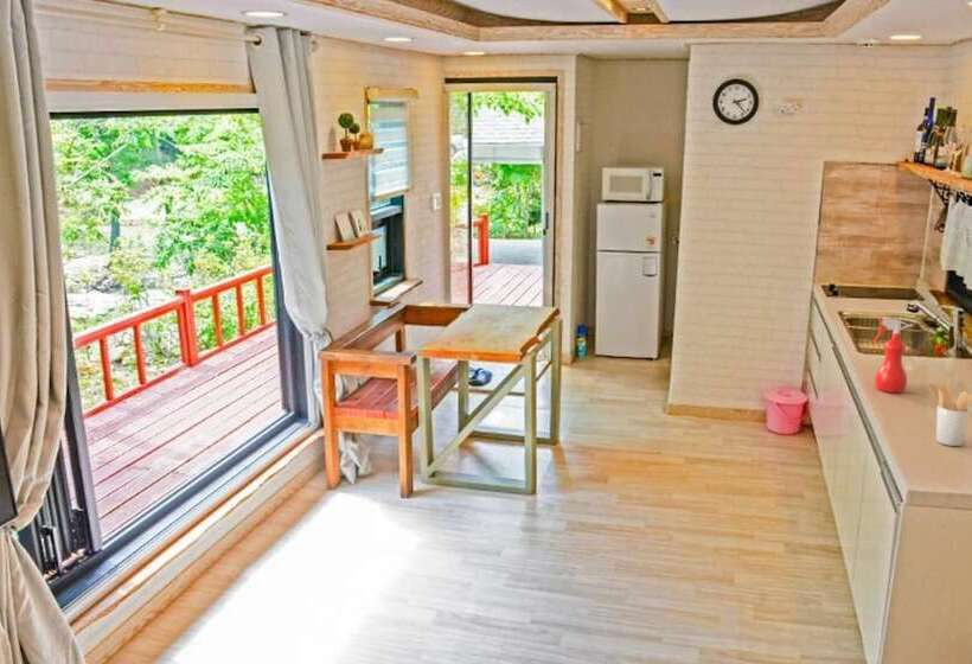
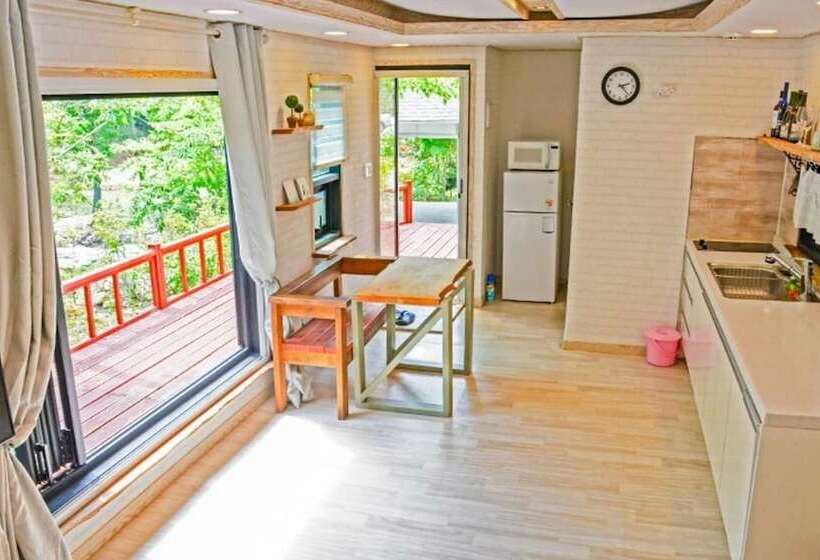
- spray bottle [870,317,914,394]
- utensil holder [927,383,972,447]
